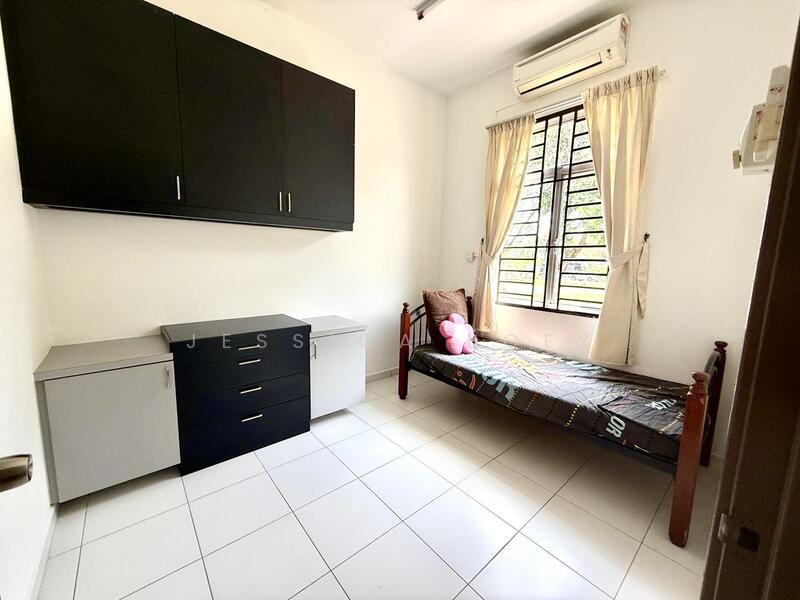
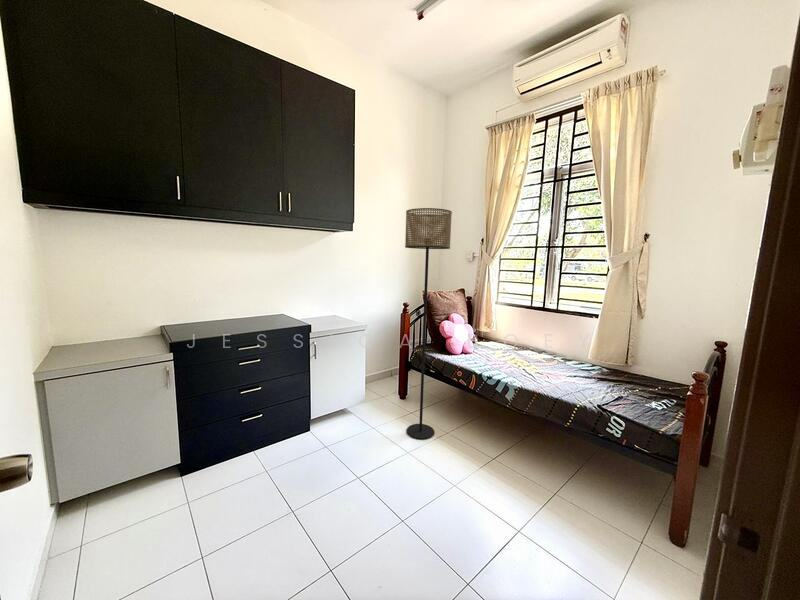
+ floor lamp [404,207,453,440]
